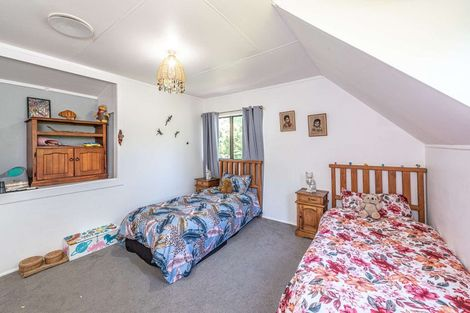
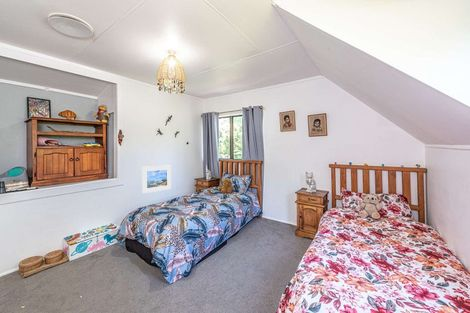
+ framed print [141,165,172,194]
